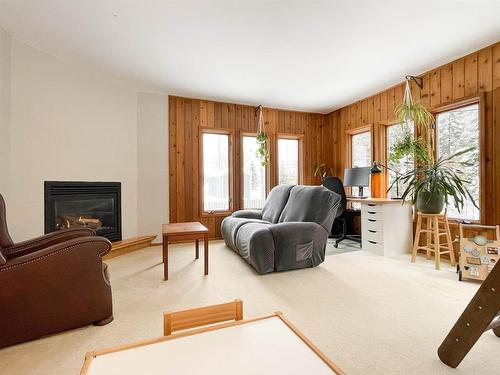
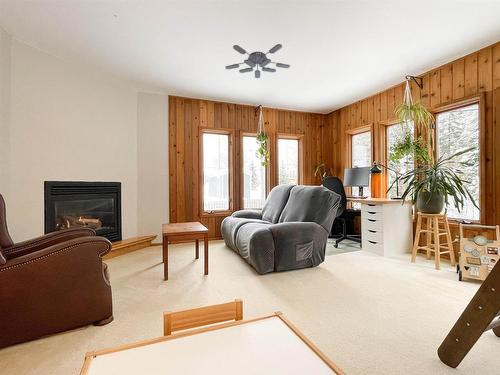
+ ceiling fan [224,43,291,79]
